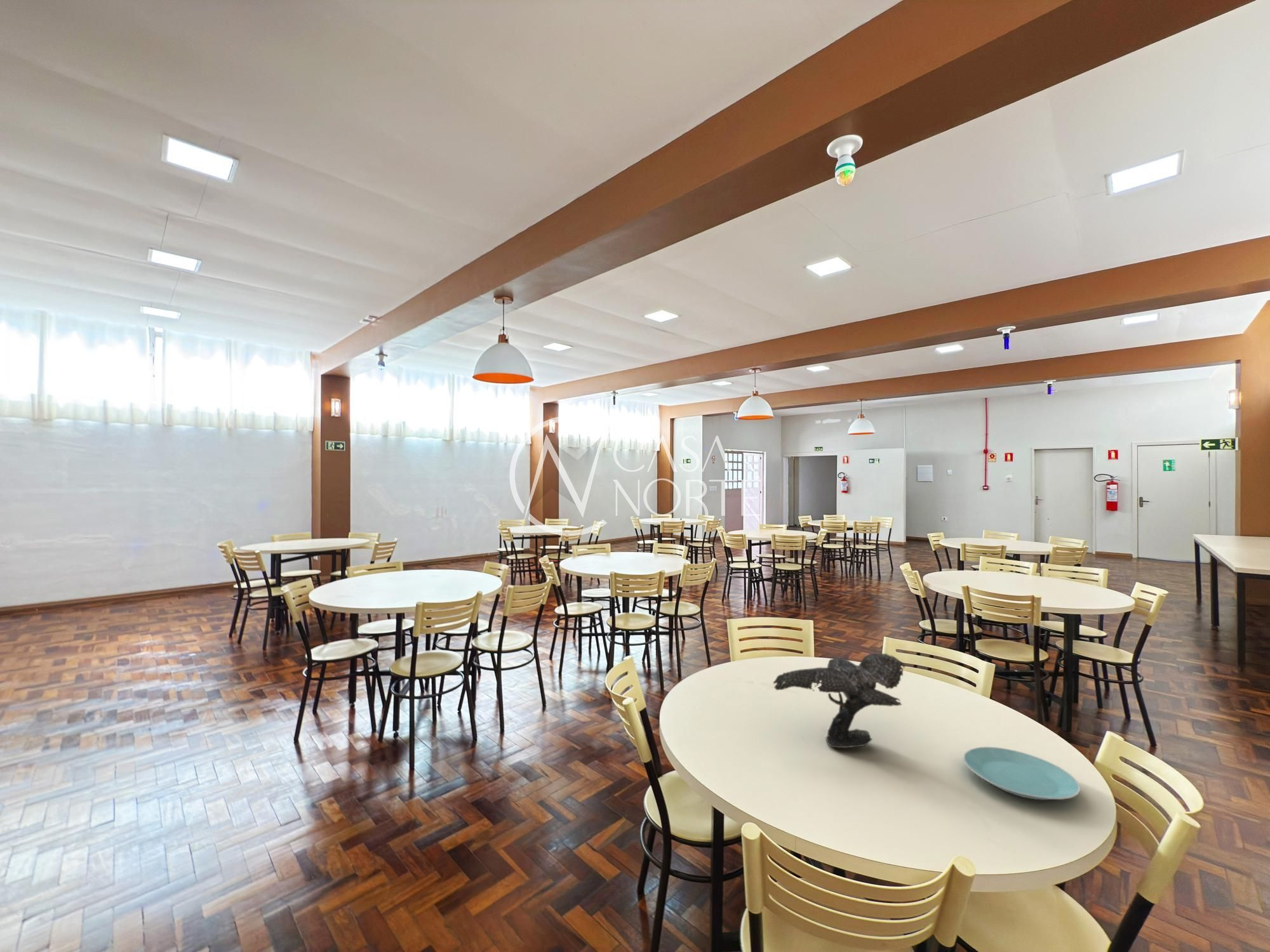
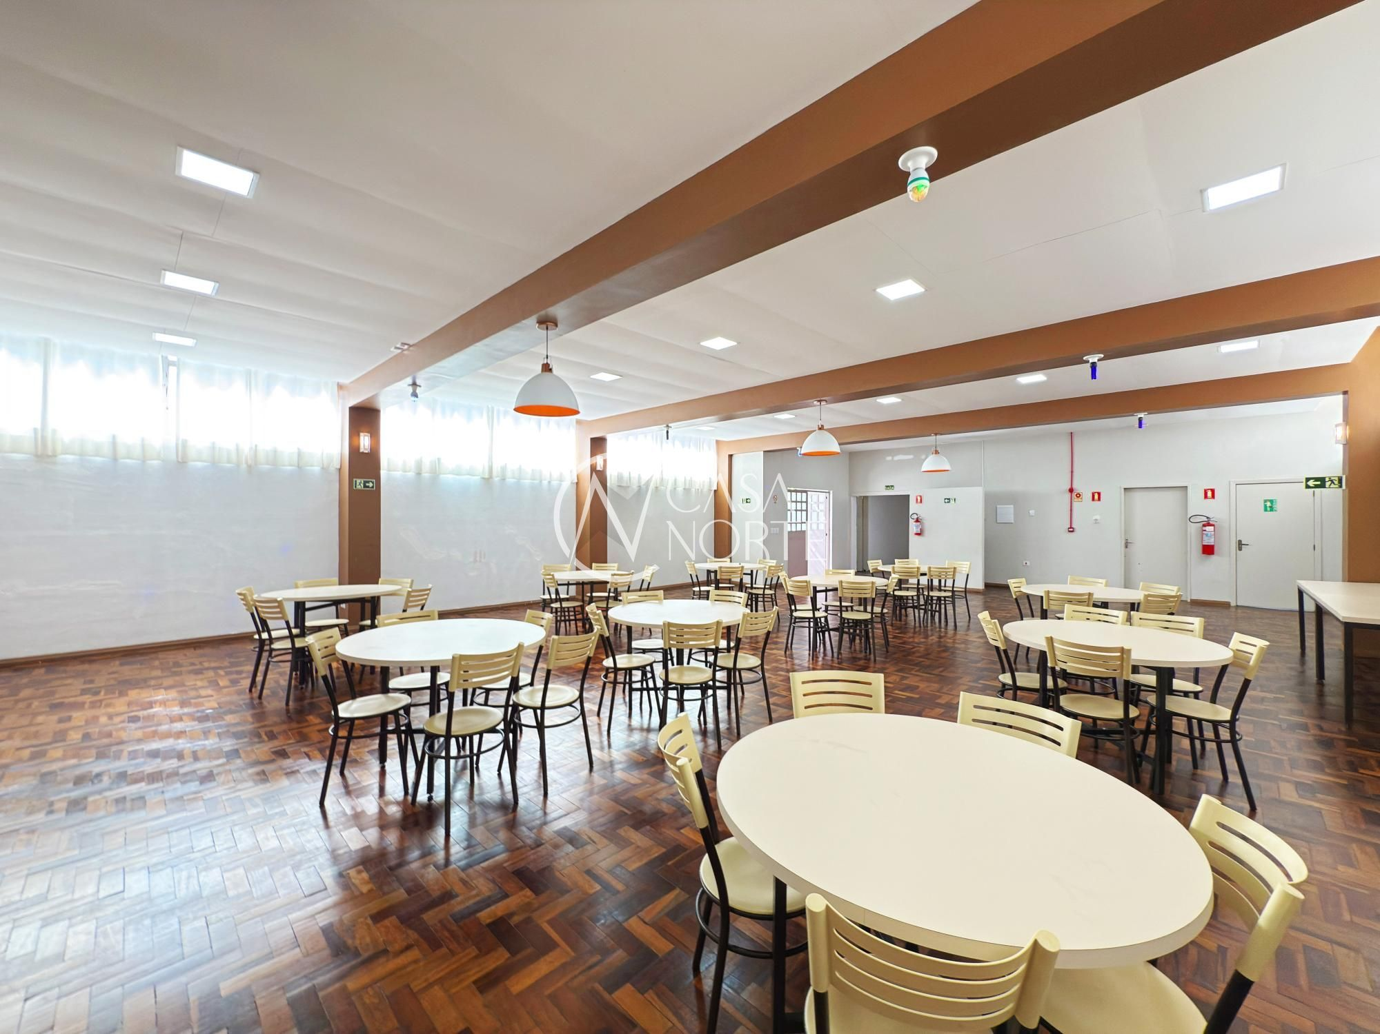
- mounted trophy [773,652,907,748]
- plate [963,746,1081,800]
